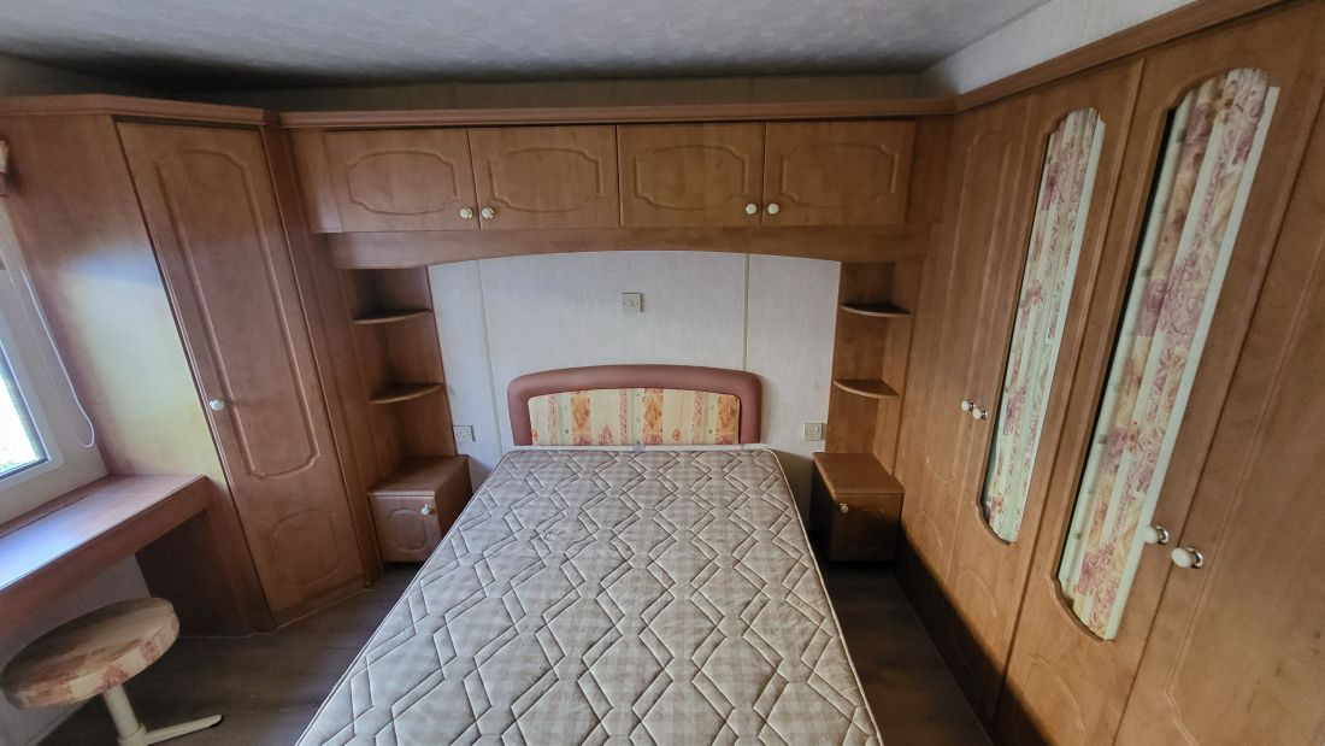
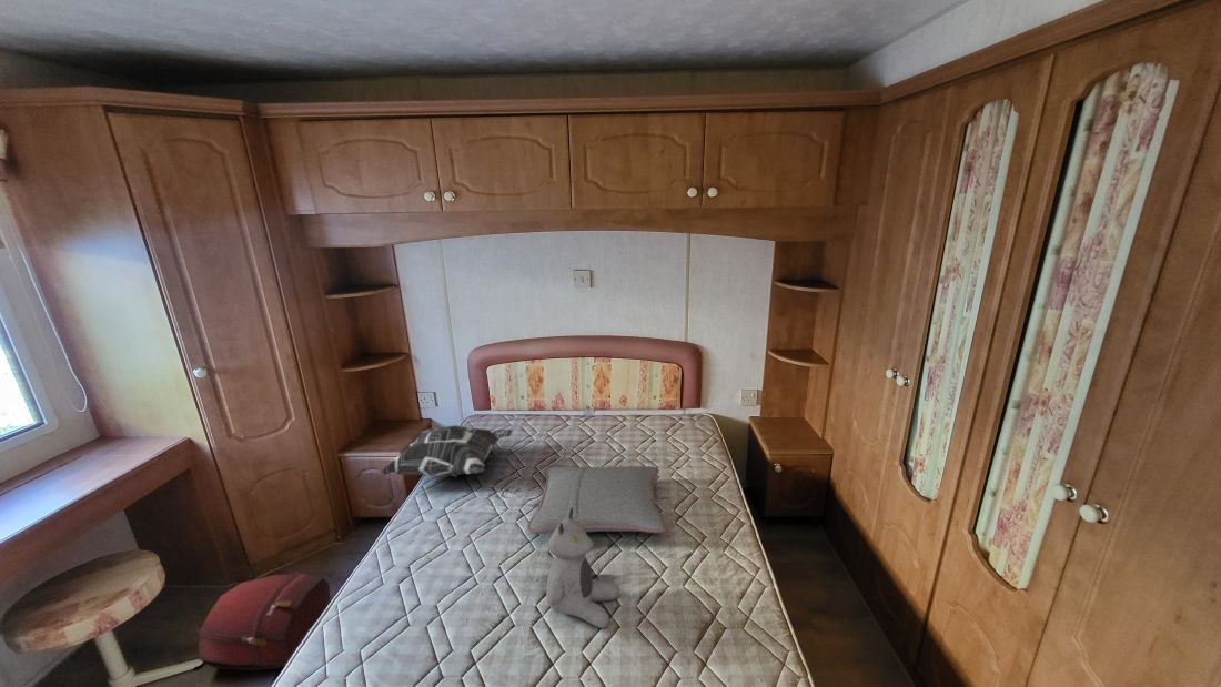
+ decorative pillow [379,424,514,478]
+ backpack [195,572,331,671]
+ pillow [526,465,668,534]
+ teddy bear [545,507,620,629]
